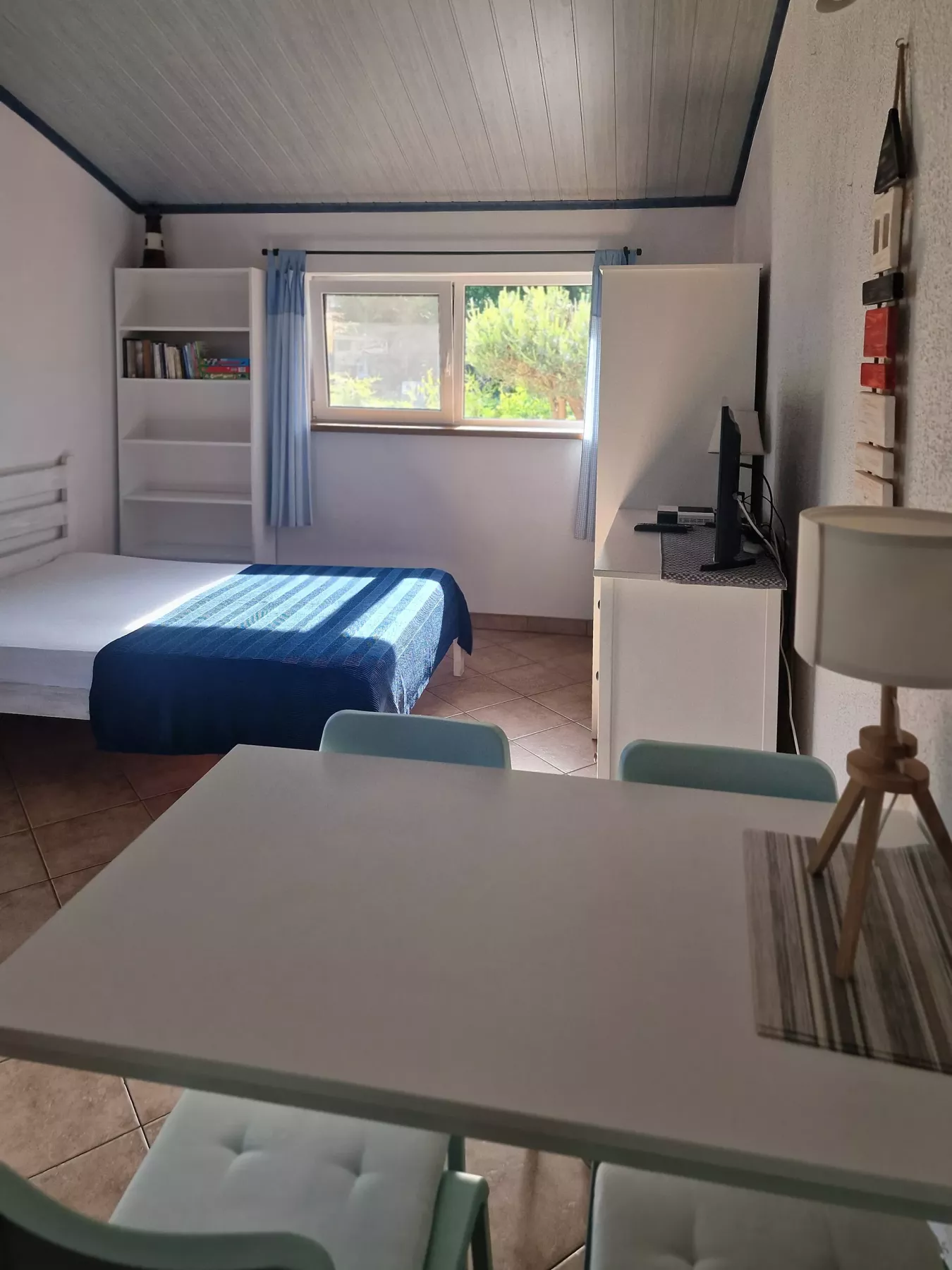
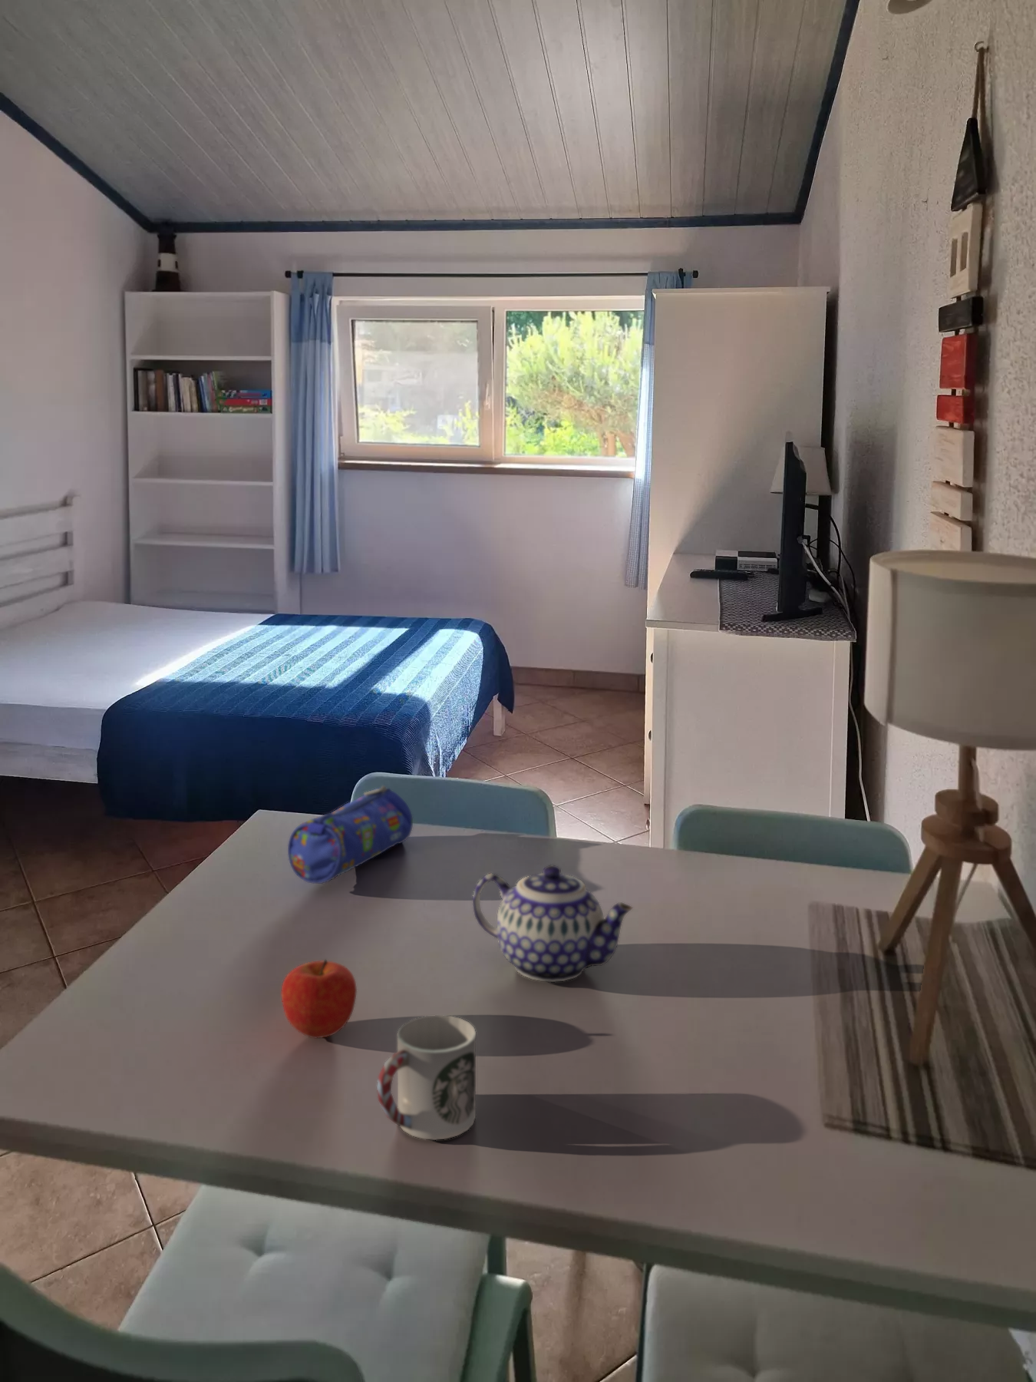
+ pencil case [287,785,414,885]
+ fruit [281,959,358,1039]
+ teapot [472,864,633,983]
+ cup [377,1014,477,1140]
